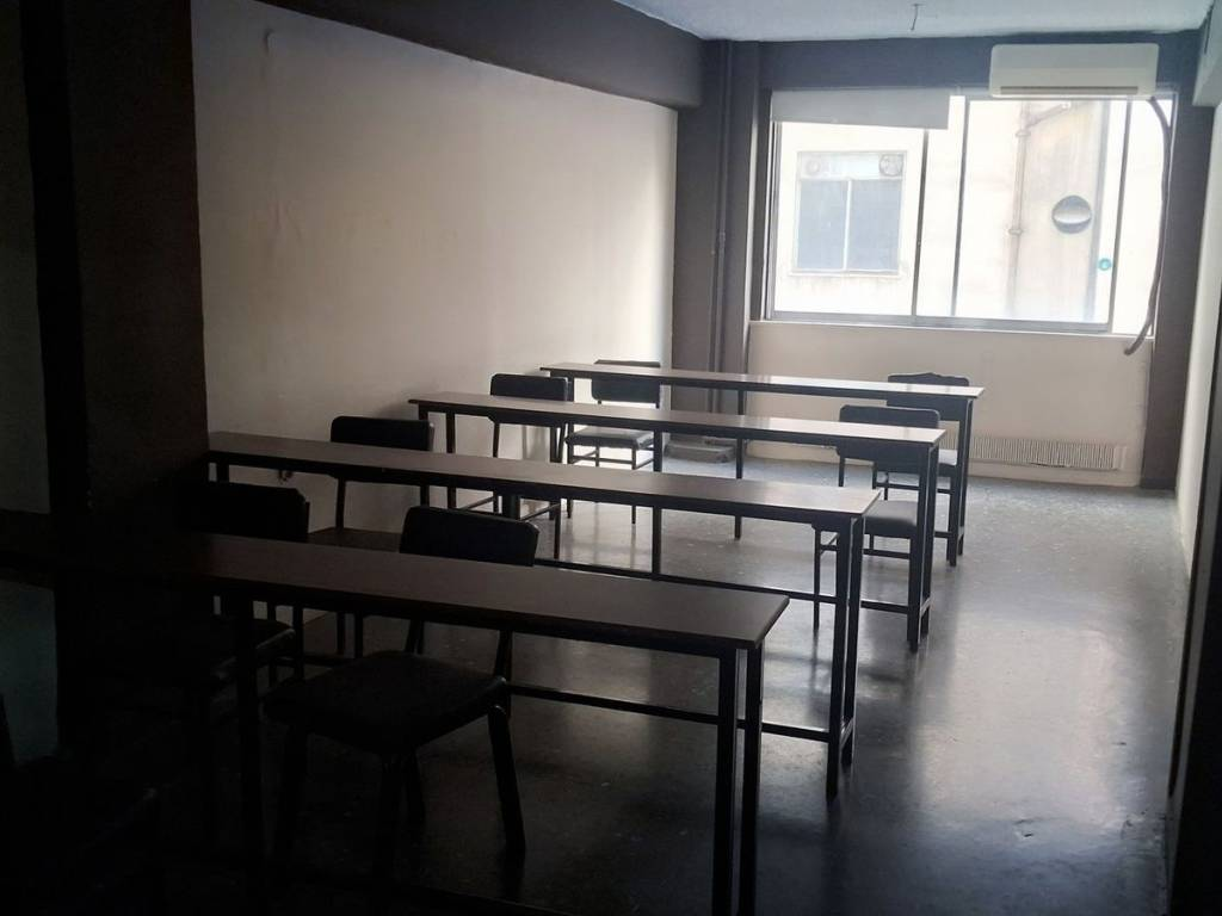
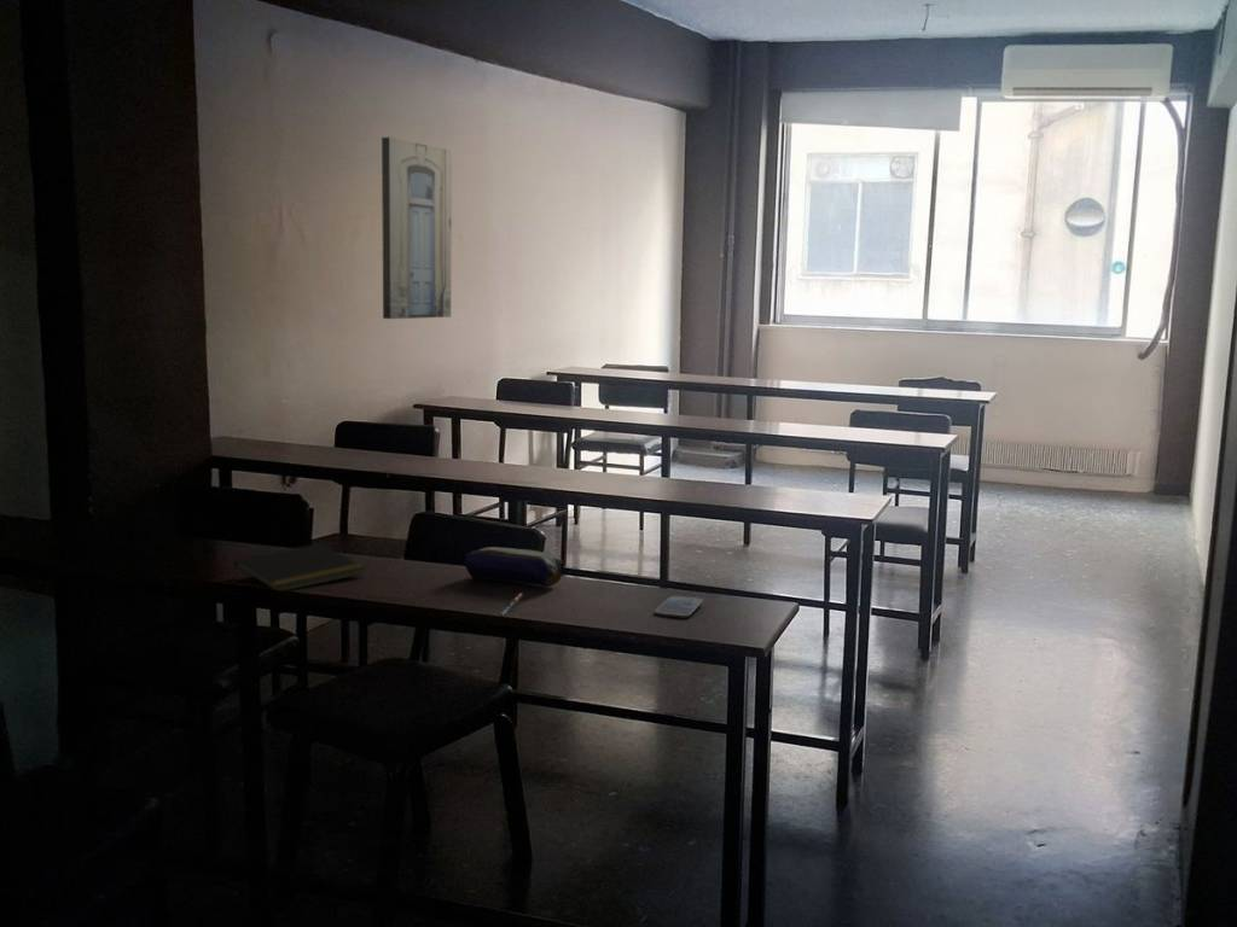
+ notepad [232,542,367,593]
+ smartphone [654,595,704,619]
+ wall art [381,136,453,320]
+ pen [499,593,524,617]
+ pencil case [464,546,565,588]
